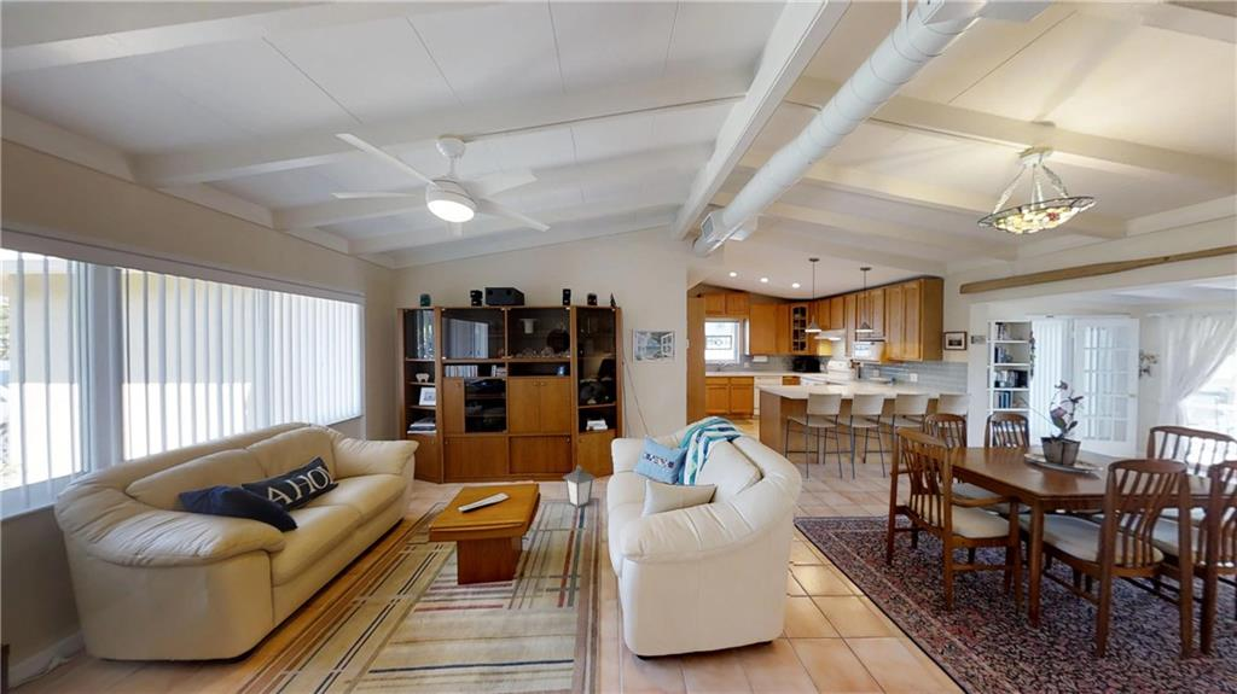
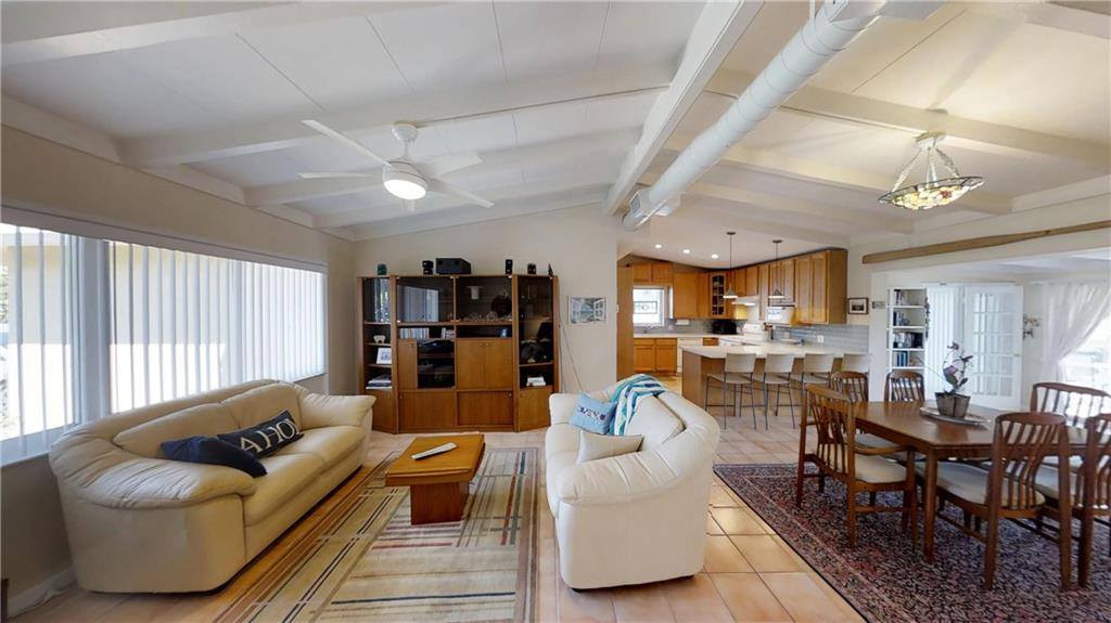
- lantern [562,463,597,509]
